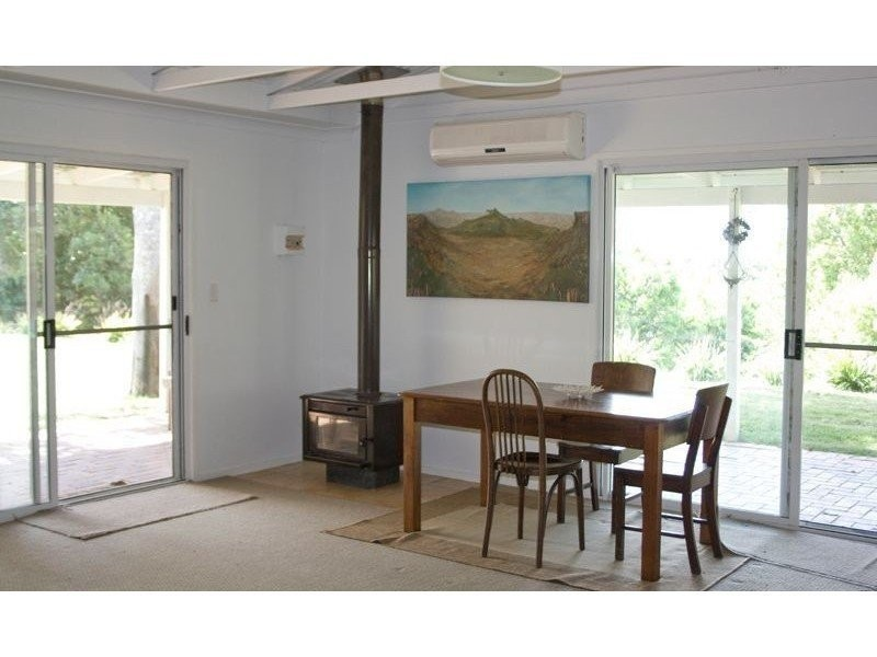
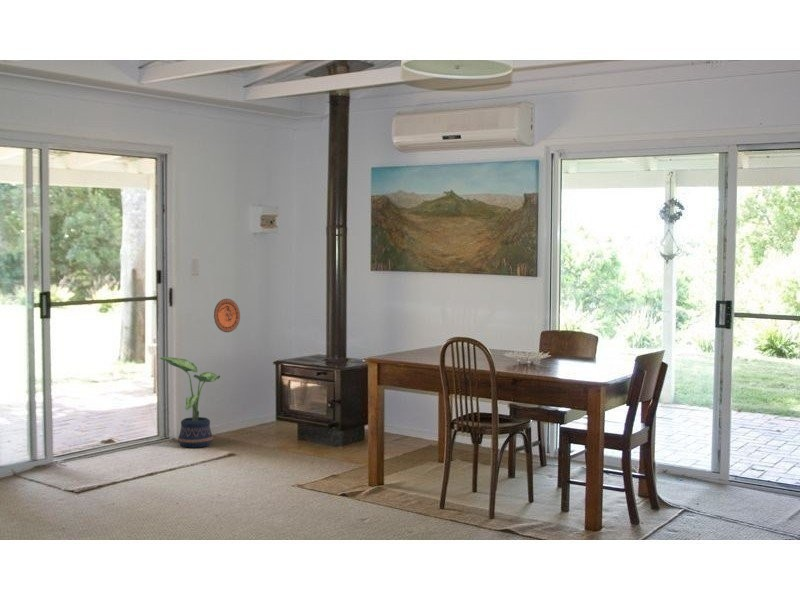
+ potted plant [159,356,221,449]
+ decorative plate [213,298,241,333]
